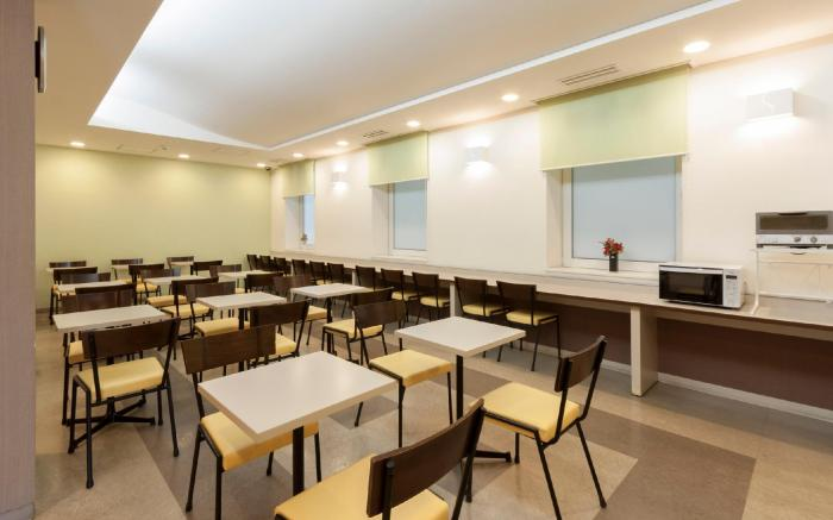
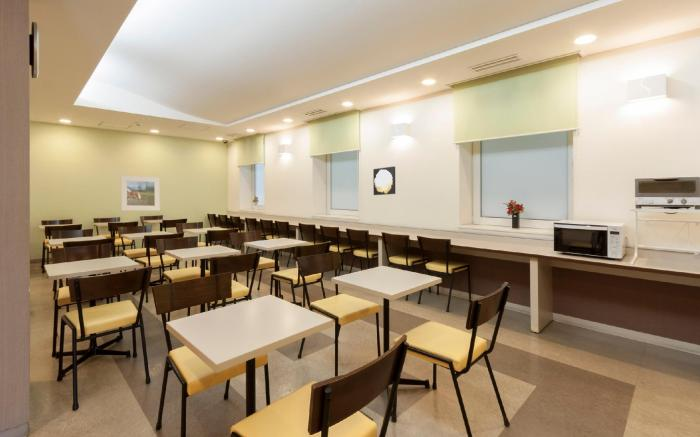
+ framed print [120,174,161,212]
+ wall art [372,165,396,196]
